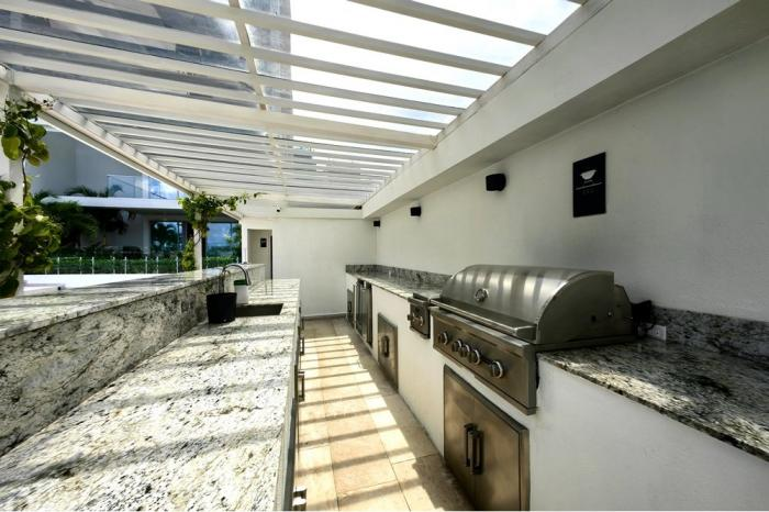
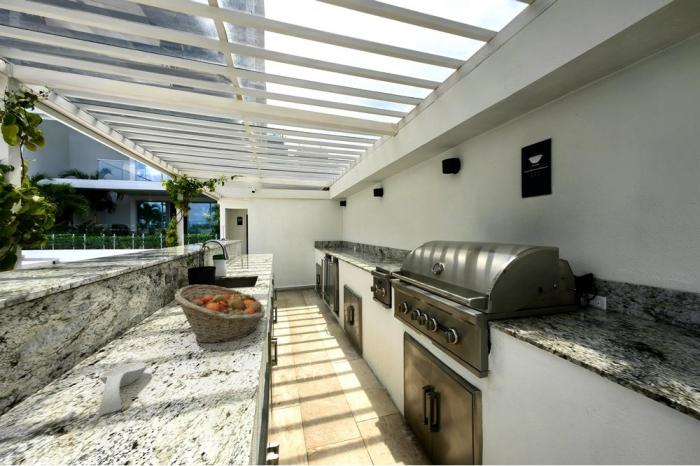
+ spoon rest [98,361,148,416]
+ fruit basket [174,284,267,344]
